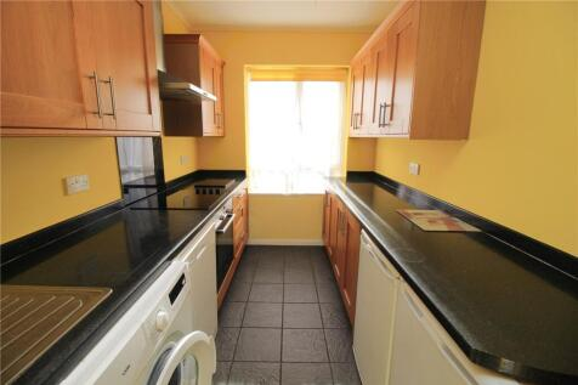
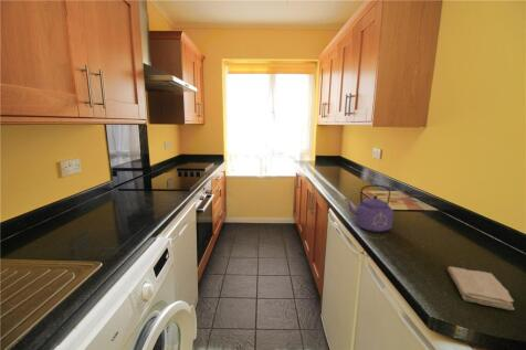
+ washcloth [446,265,515,311]
+ kettle [344,183,394,233]
